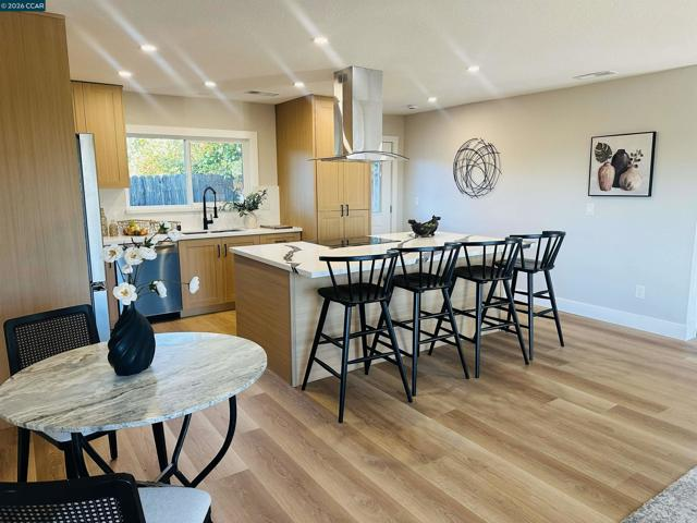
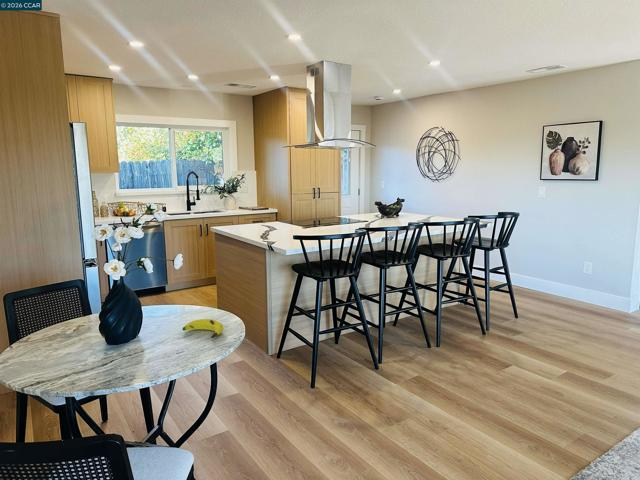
+ banana [182,318,225,339]
